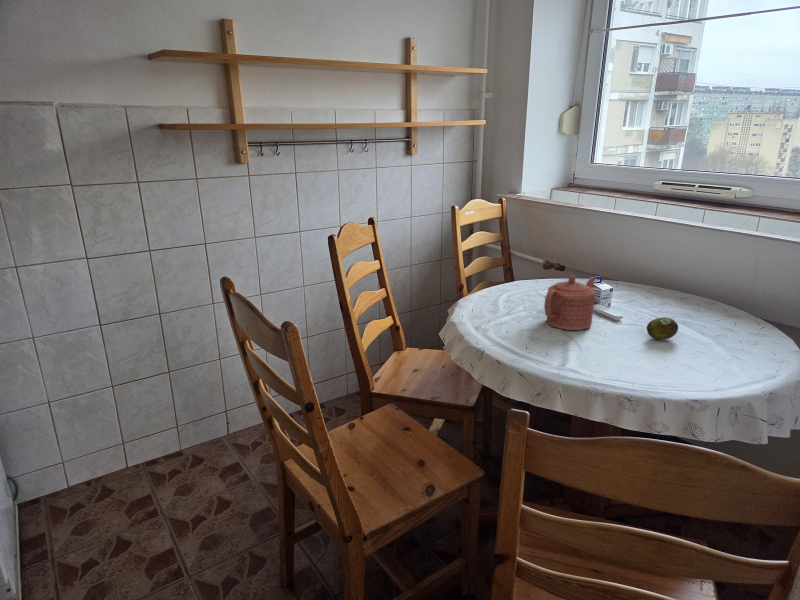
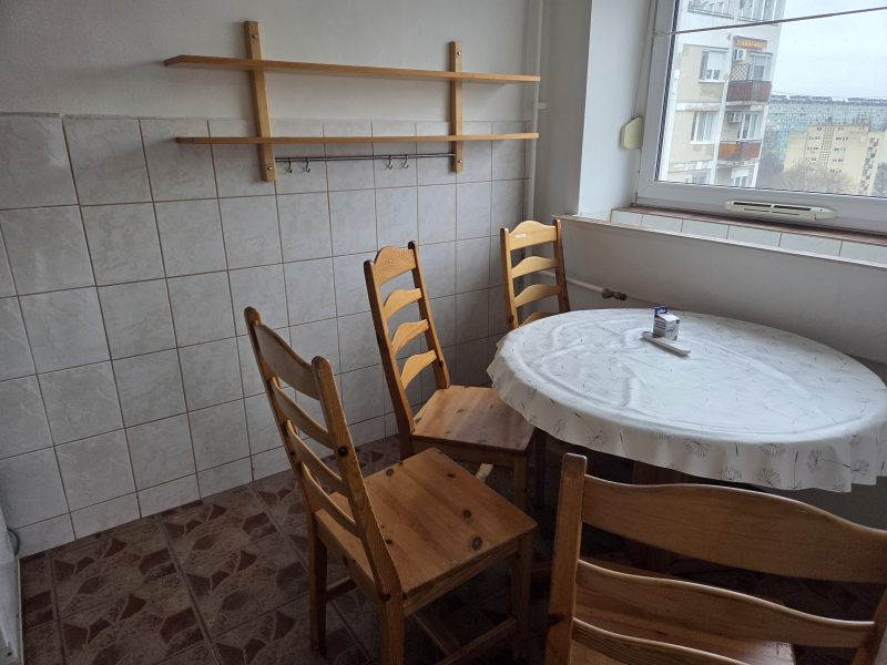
- teapot [544,274,596,331]
- fruit [646,316,679,341]
